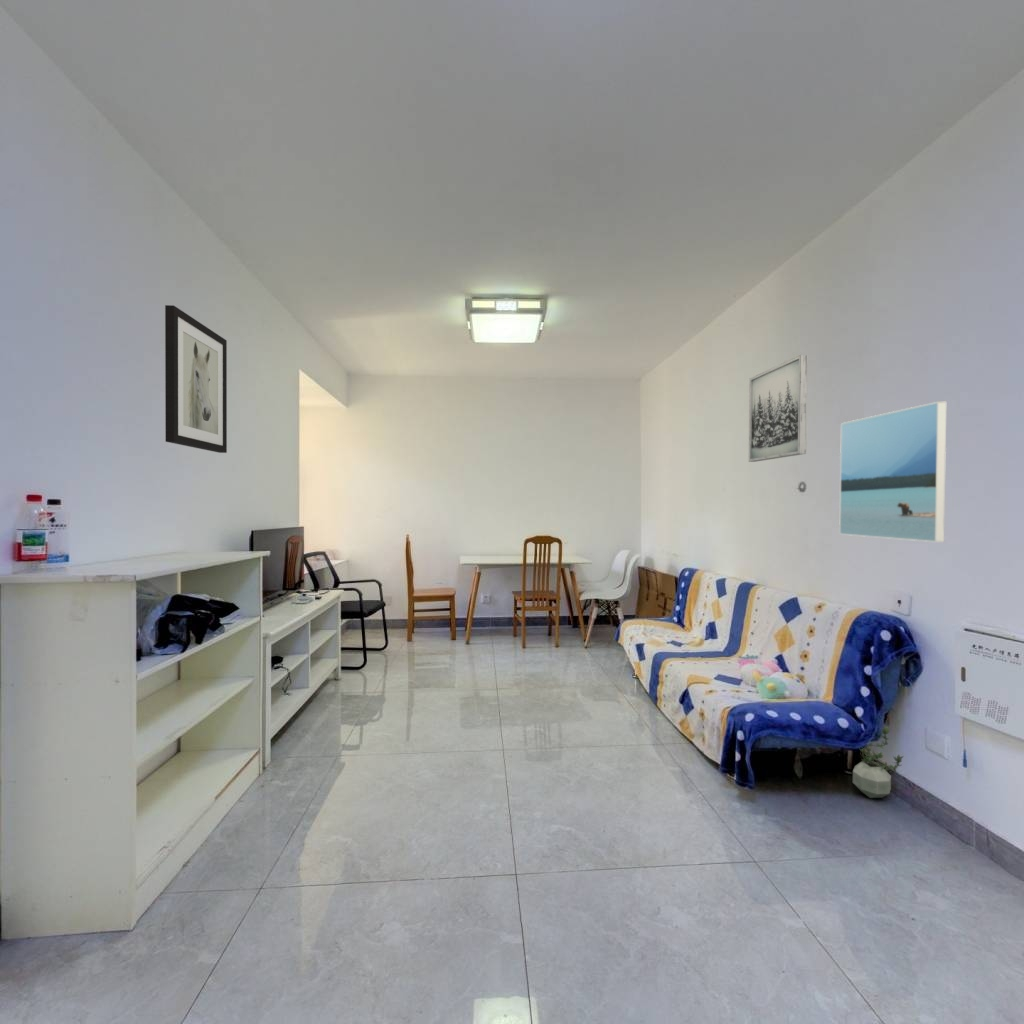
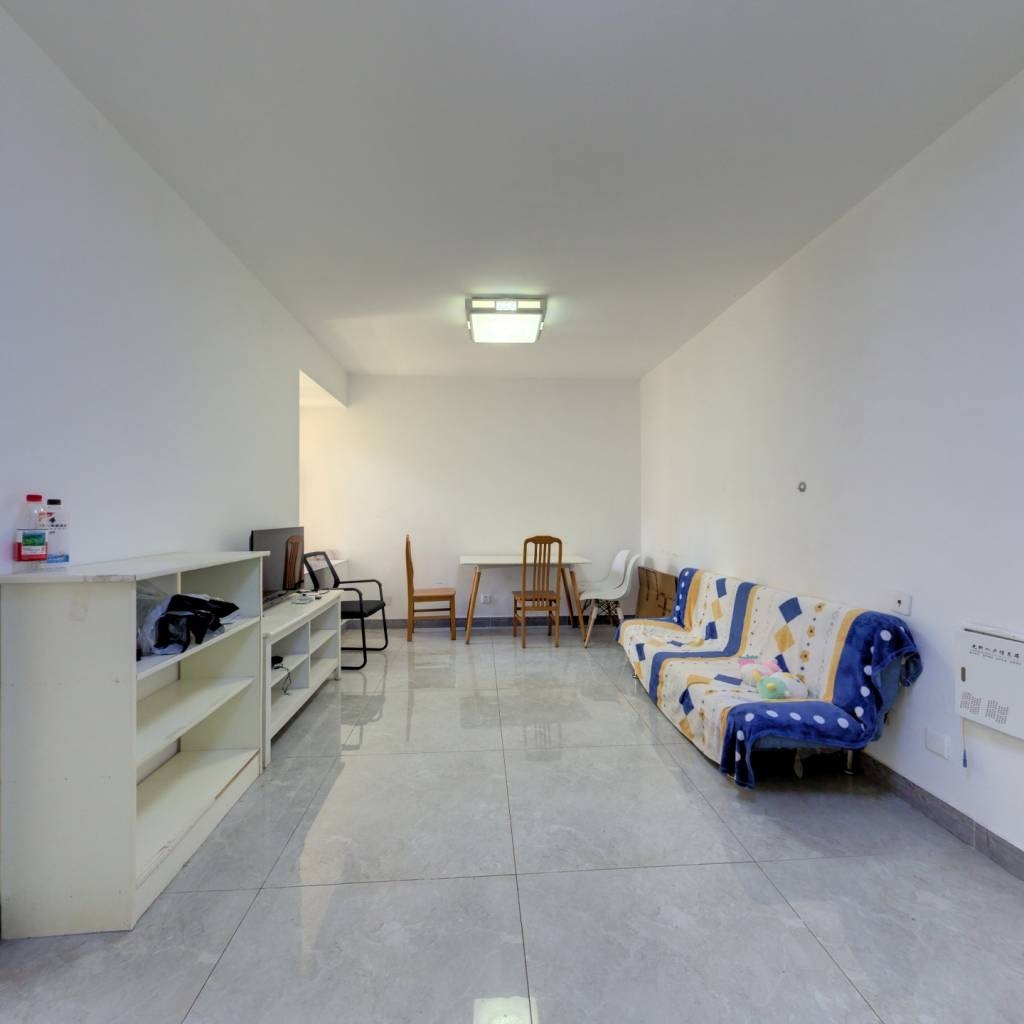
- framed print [838,401,947,543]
- wall art [748,354,809,463]
- wall art [164,304,228,454]
- potted plant [852,725,905,799]
